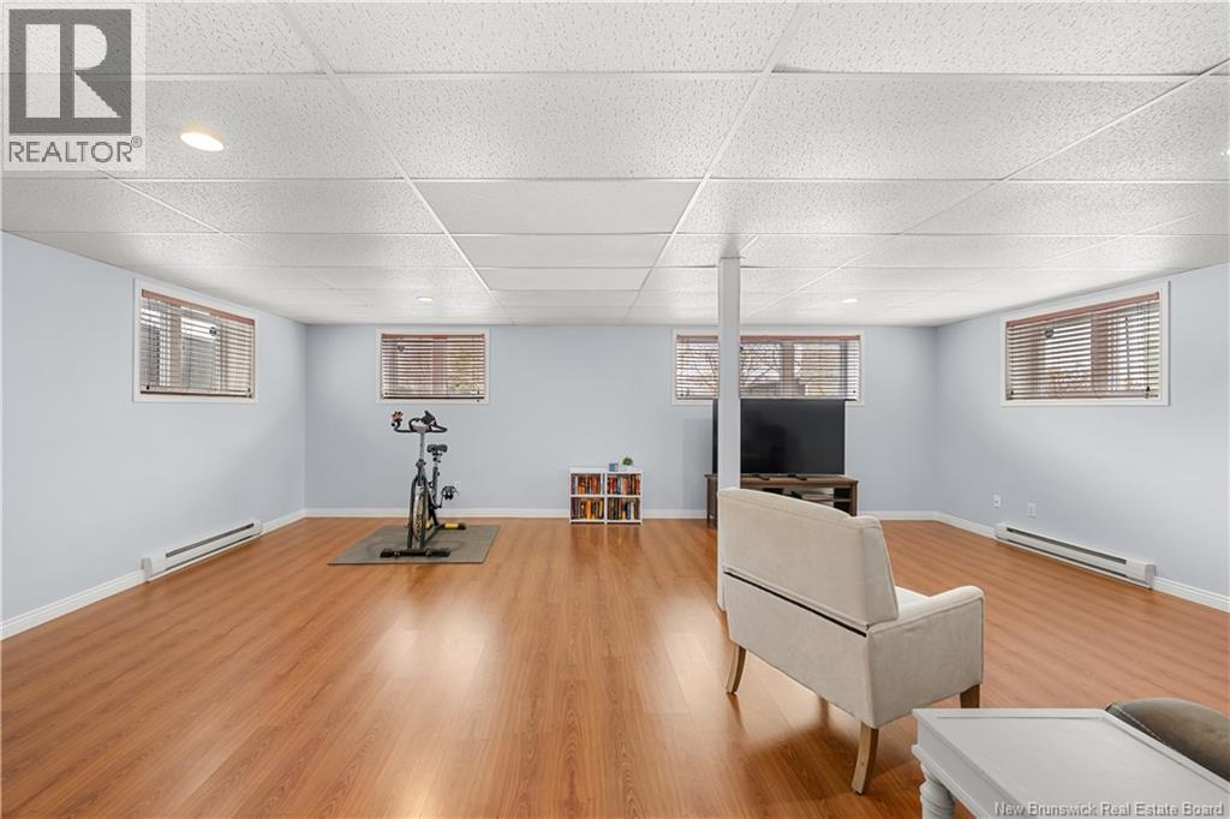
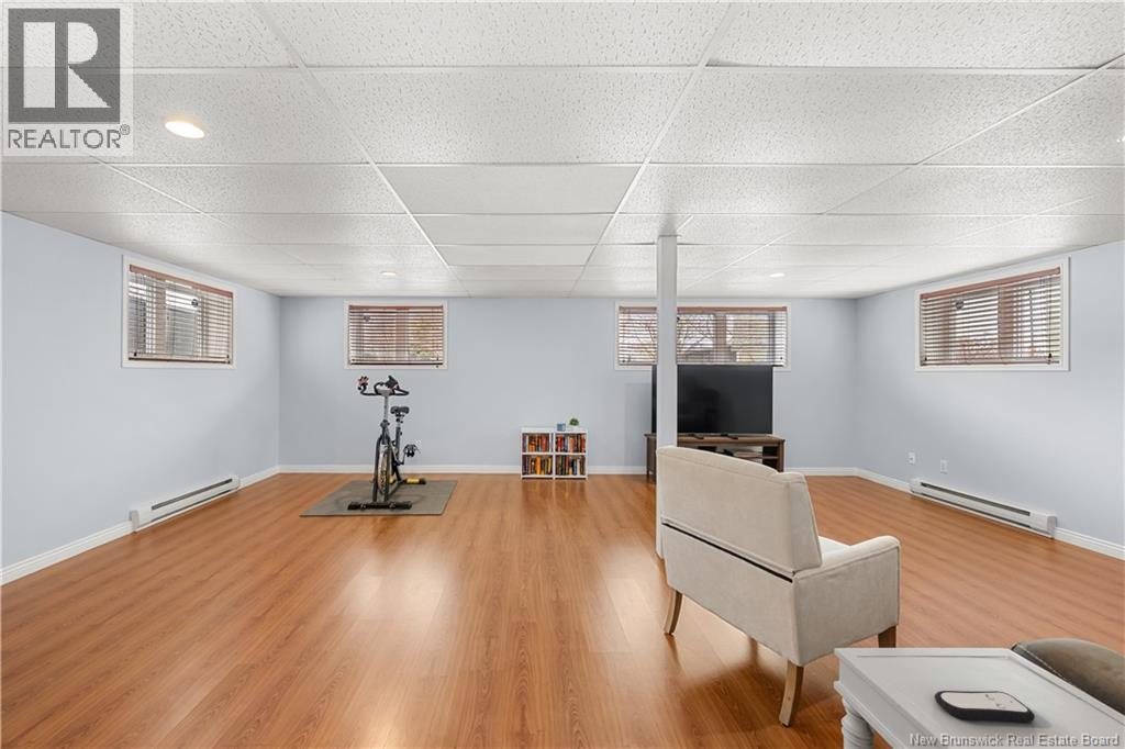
+ remote control [934,690,1036,724]
